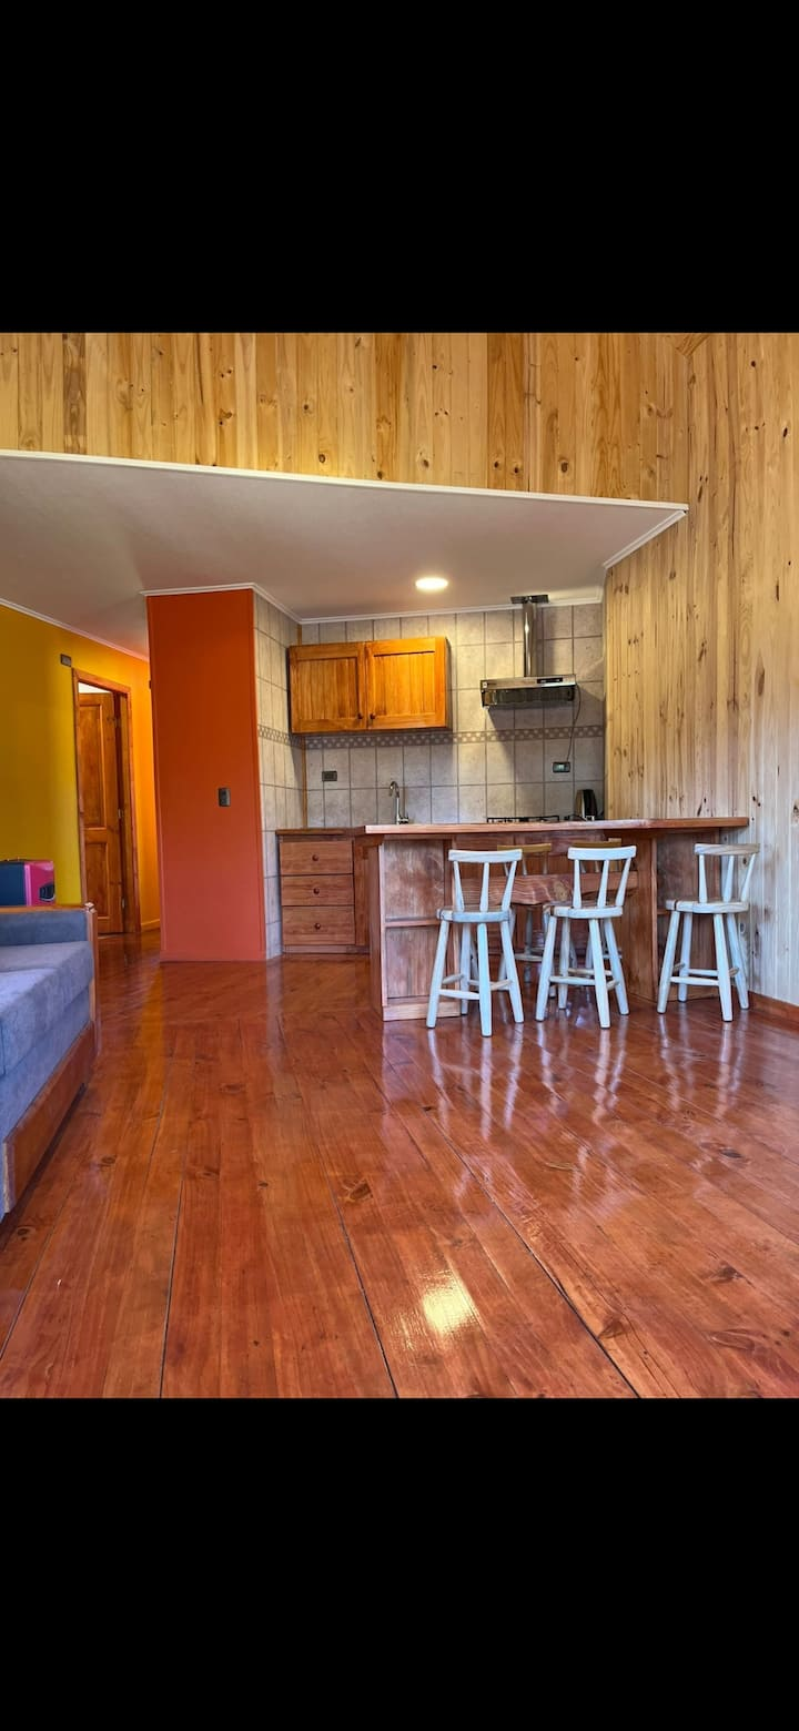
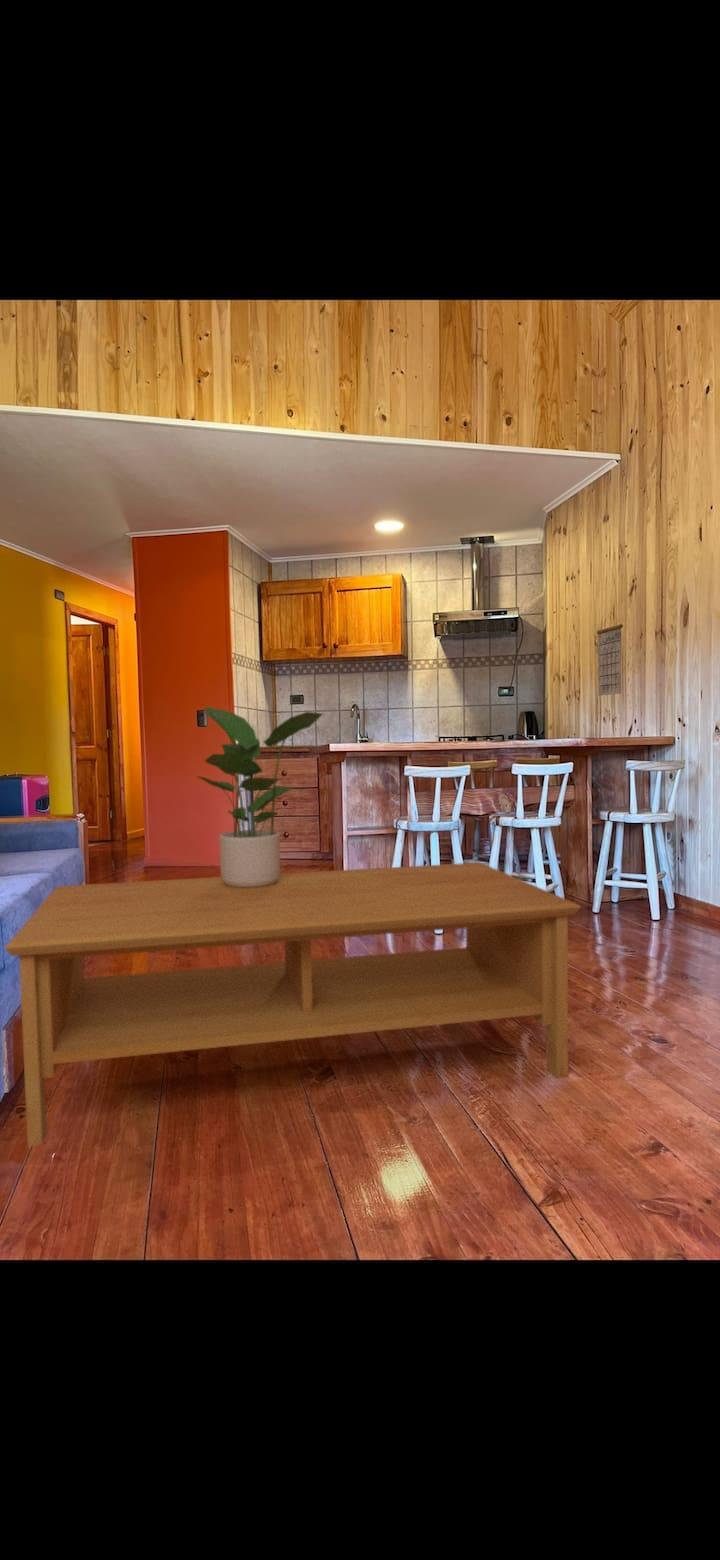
+ potted plant [195,705,324,887]
+ coffee table [3,861,582,1148]
+ calendar [596,611,624,697]
